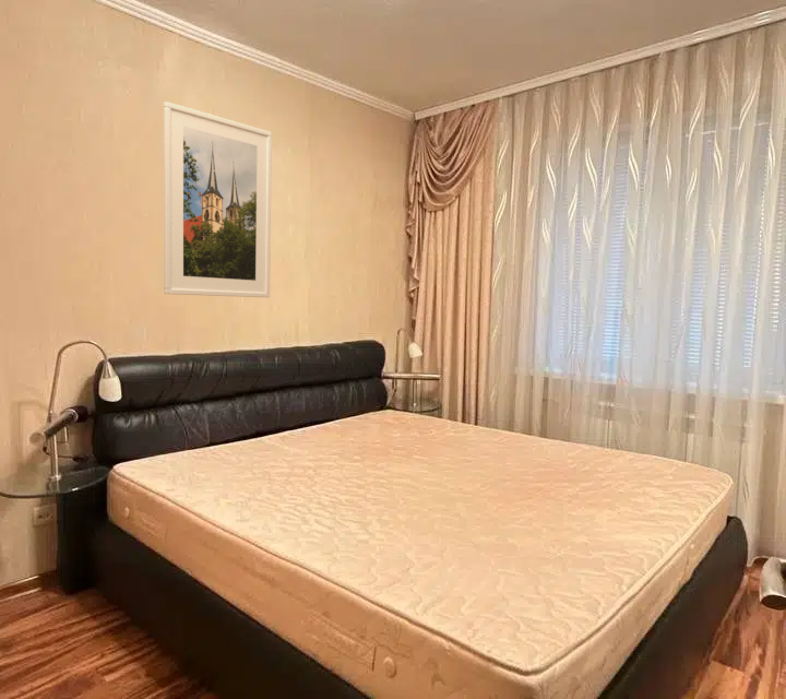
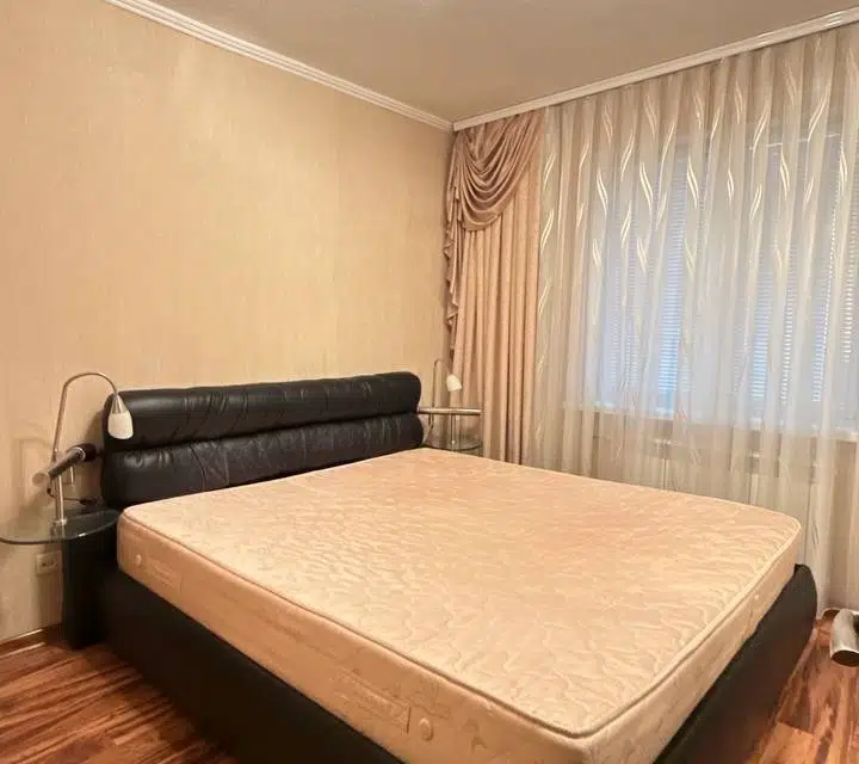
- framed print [163,100,273,298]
